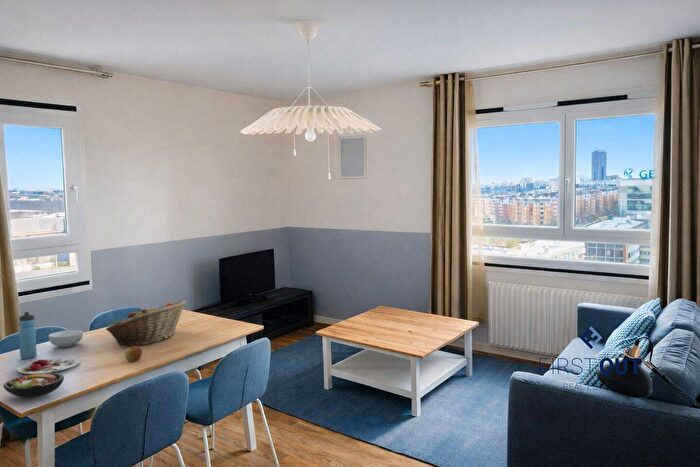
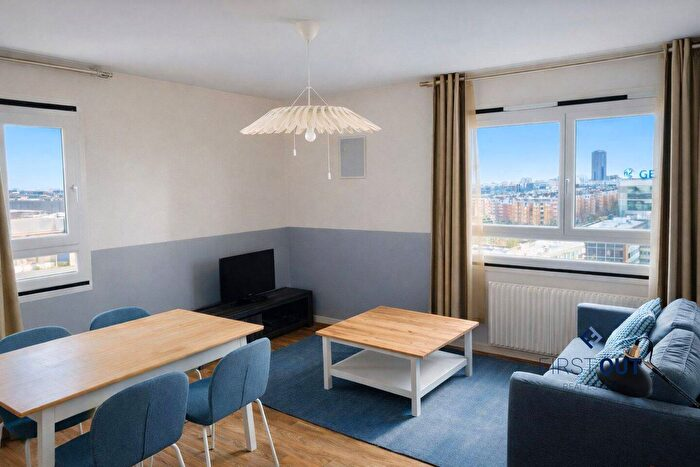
- fruit basket [105,299,188,347]
- apple [124,345,143,363]
- cereal bowl [48,329,84,348]
- plate [16,356,81,375]
- water bottle [18,311,38,360]
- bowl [2,372,65,399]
